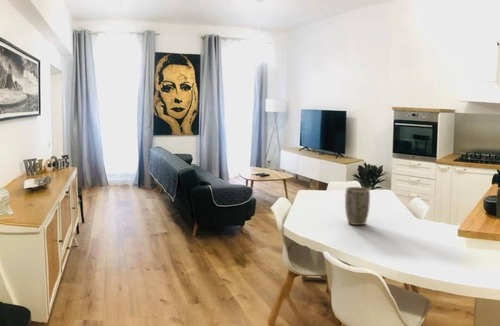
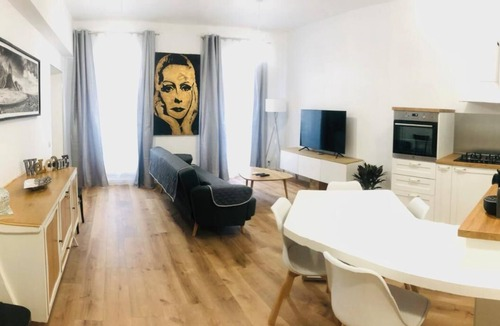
- plant pot [344,186,371,226]
